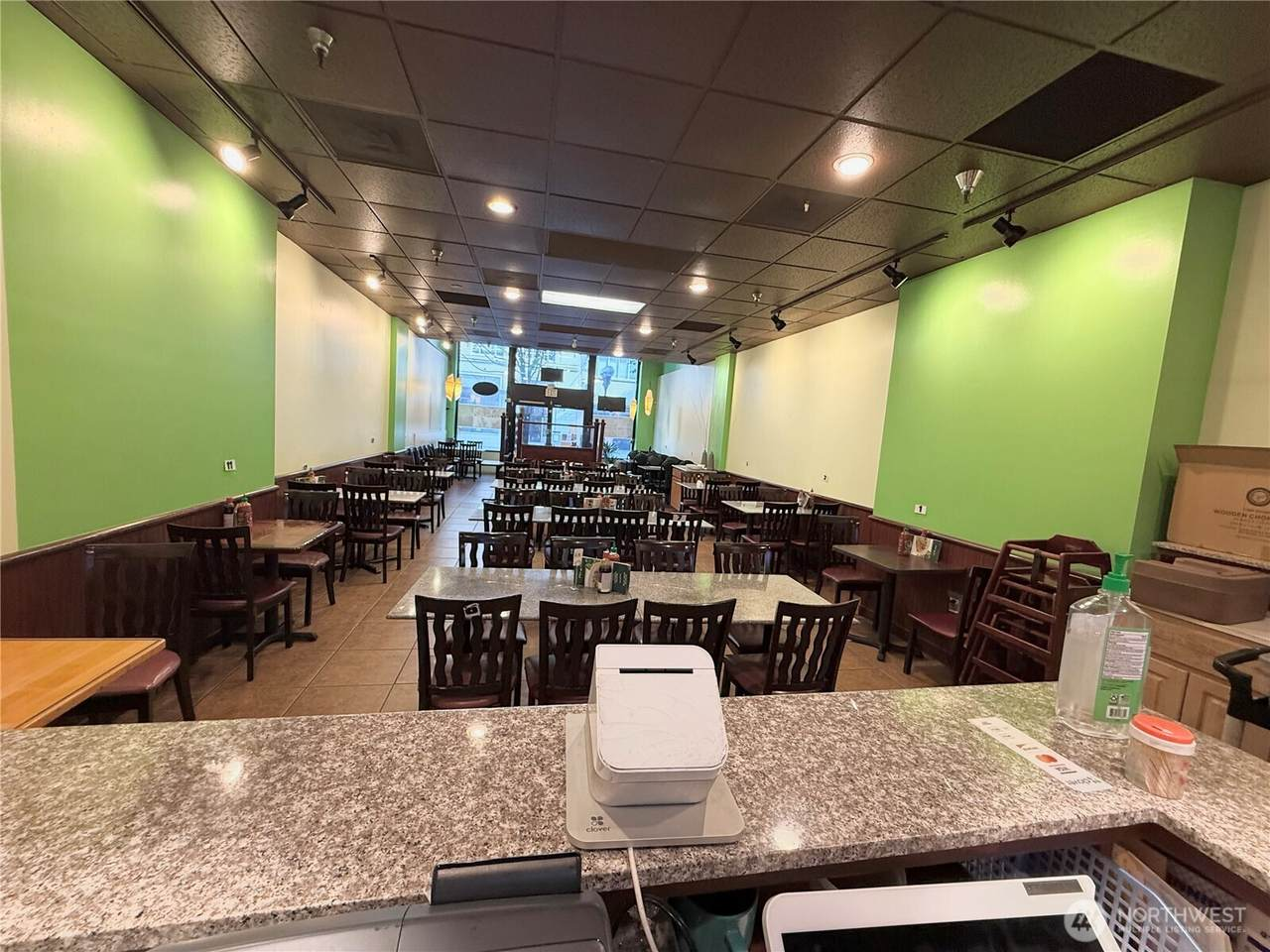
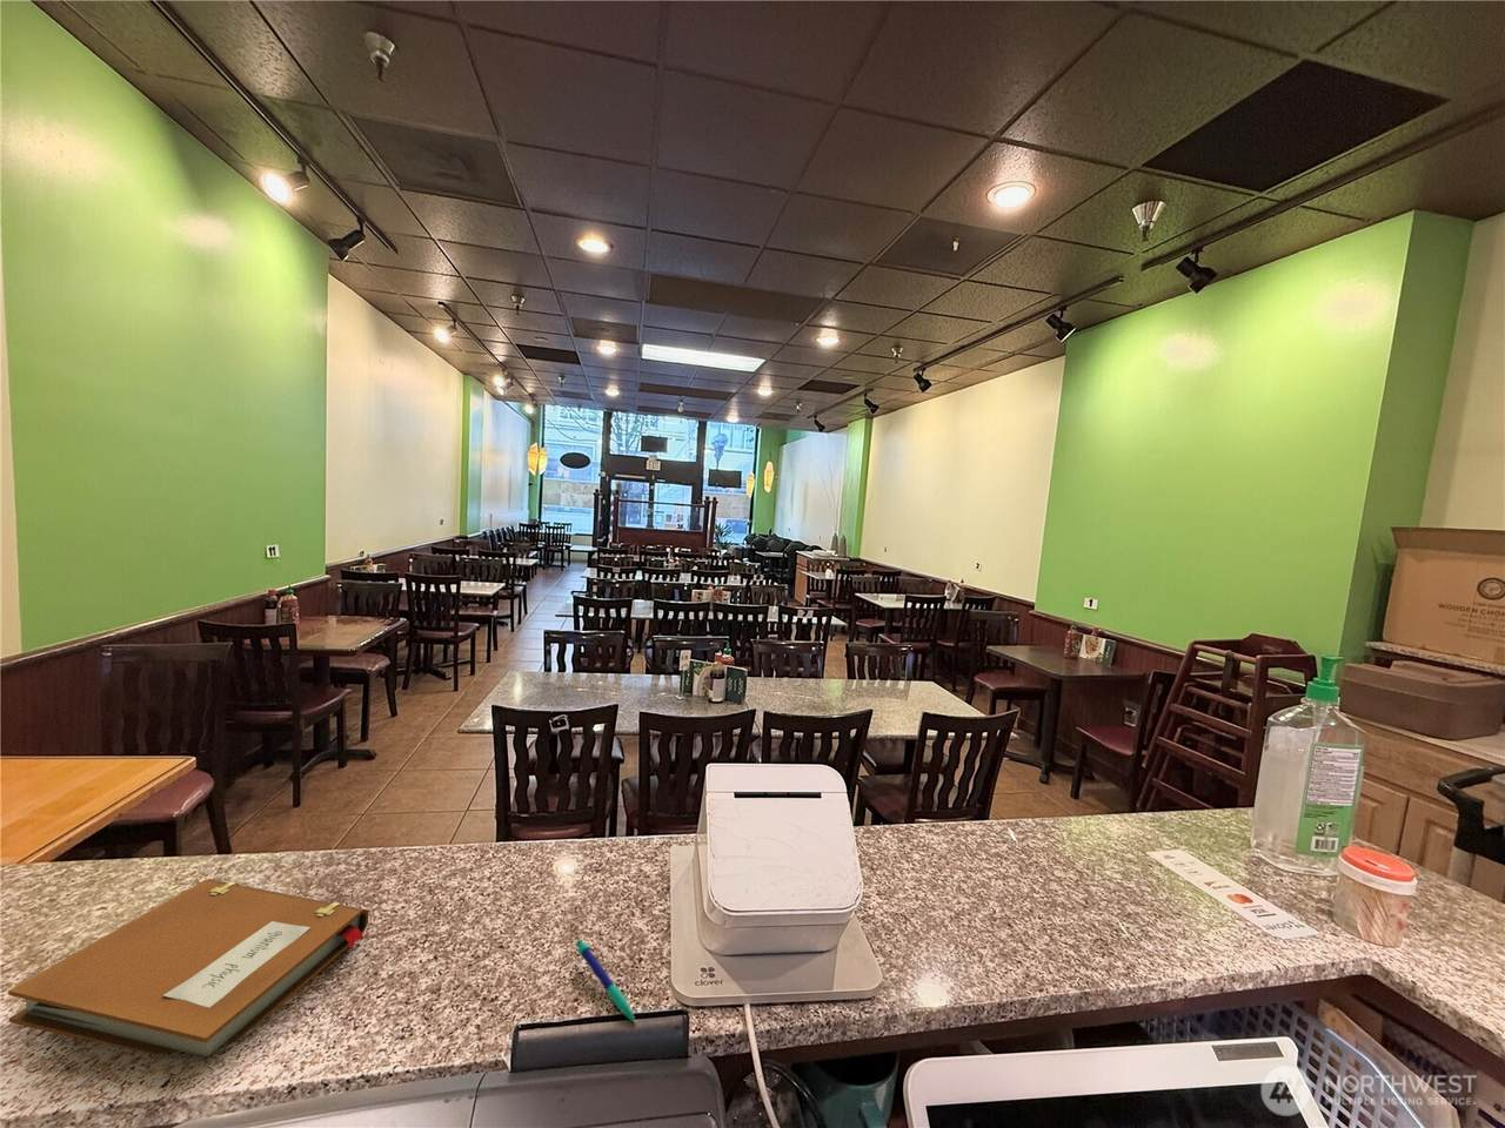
+ notebook [7,878,370,1057]
+ pen [574,937,638,1025]
